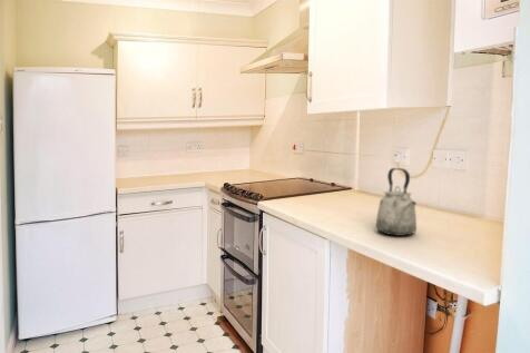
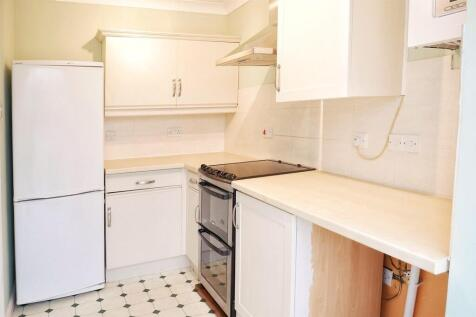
- kettle [375,167,418,237]
